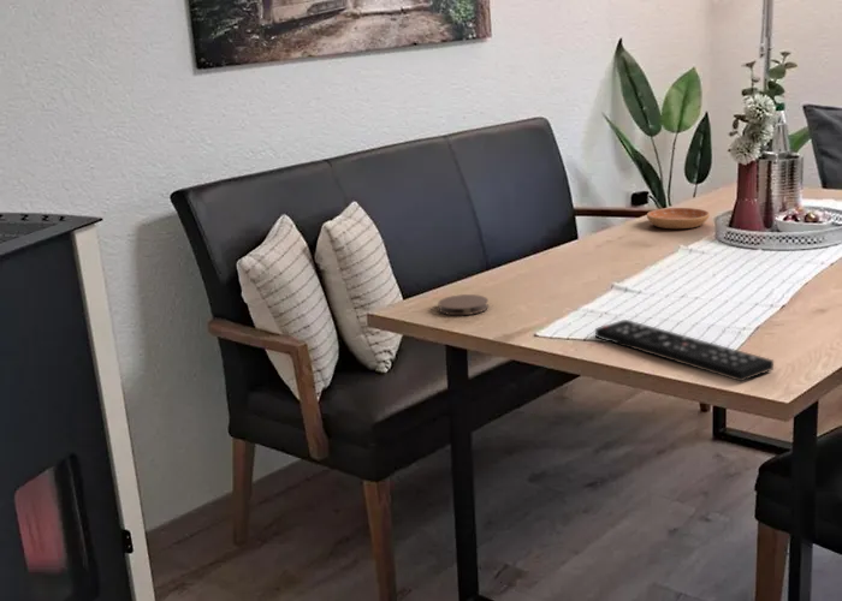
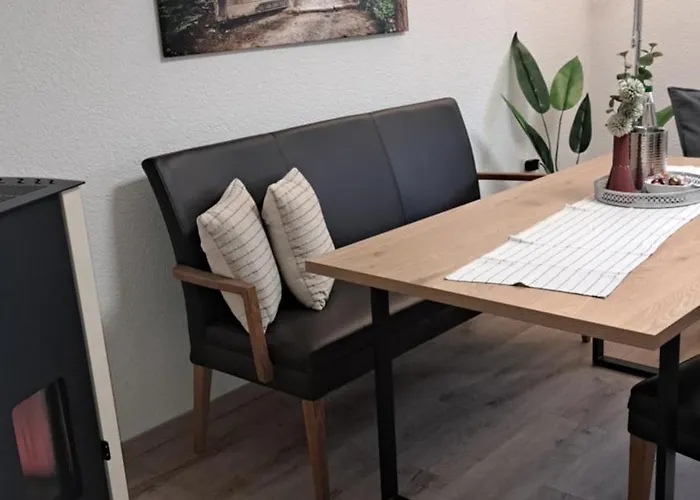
- saucer [646,207,711,230]
- remote control [594,319,775,382]
- coaster [437,293,490,316]
